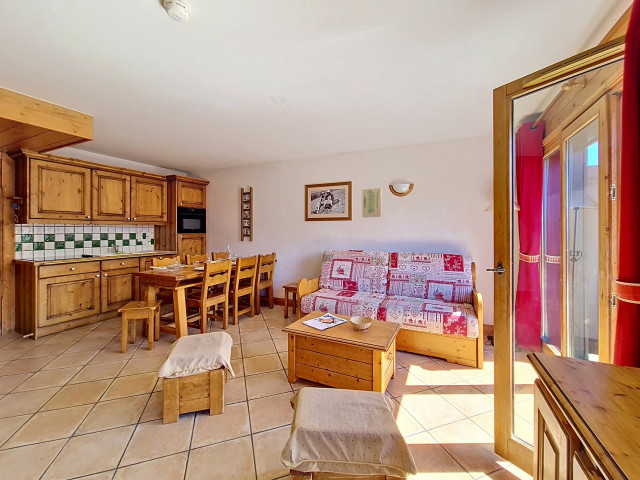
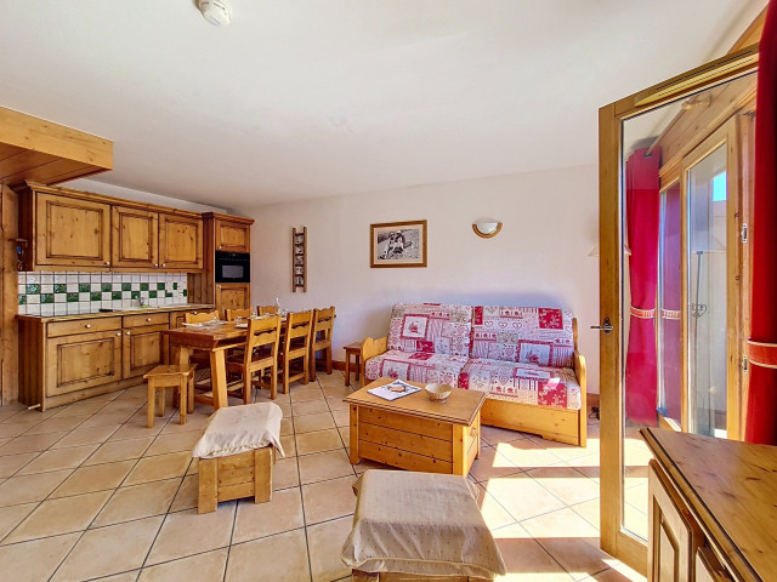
- wall art [361,187,383,218]
